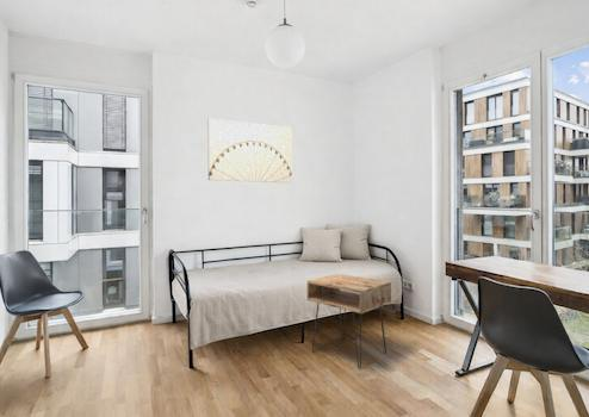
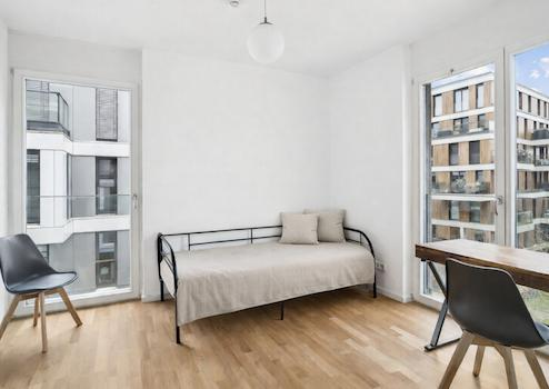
- wall art [207,117,292,183]
- nightstand [306,273,392,369]
